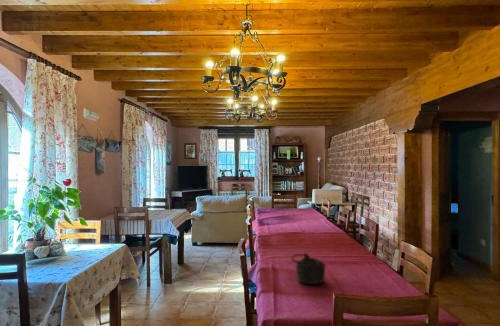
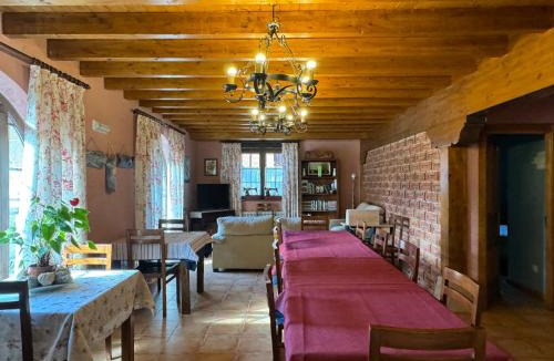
- teapot [290,252,326,285]
